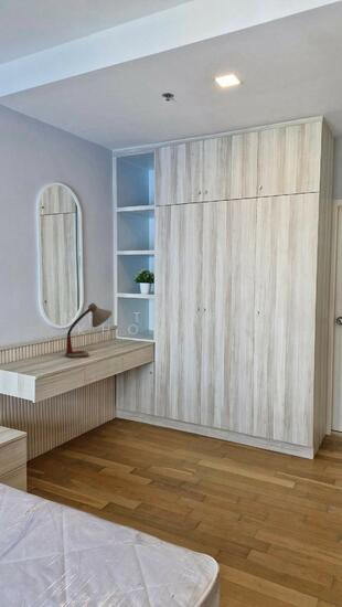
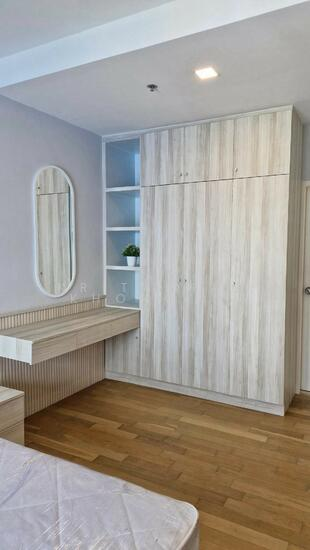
- desk lamp [64,302,114,359]
